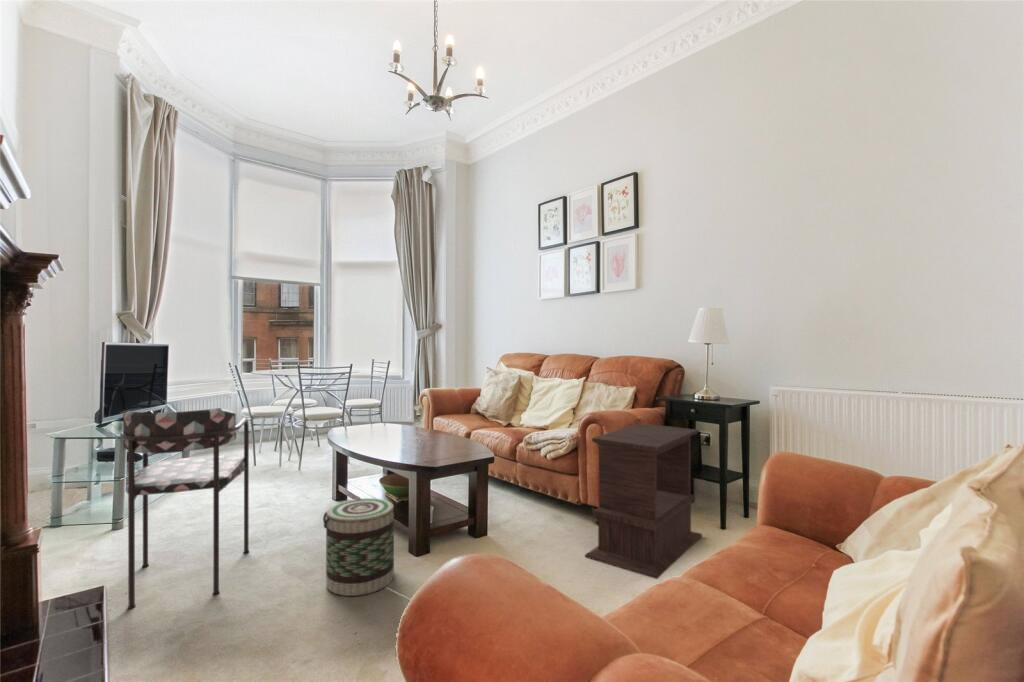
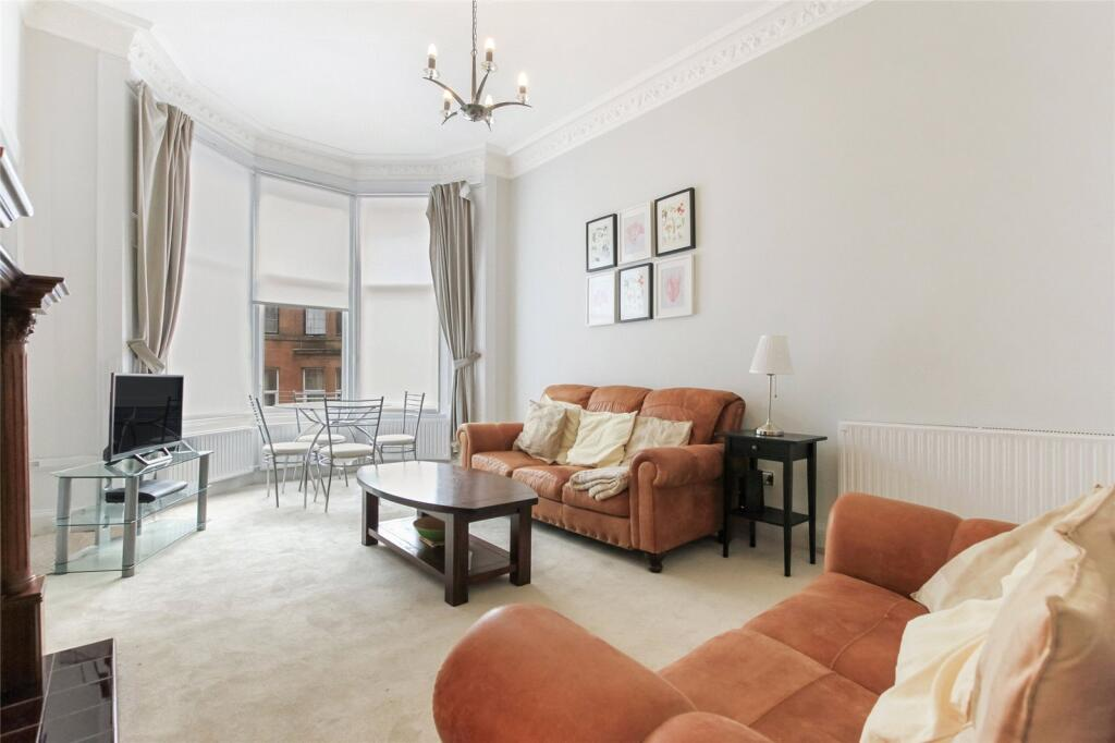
- basket [322,496,399,597]
- side table [584,422,703,580]
- chair [119,407,250,610]
